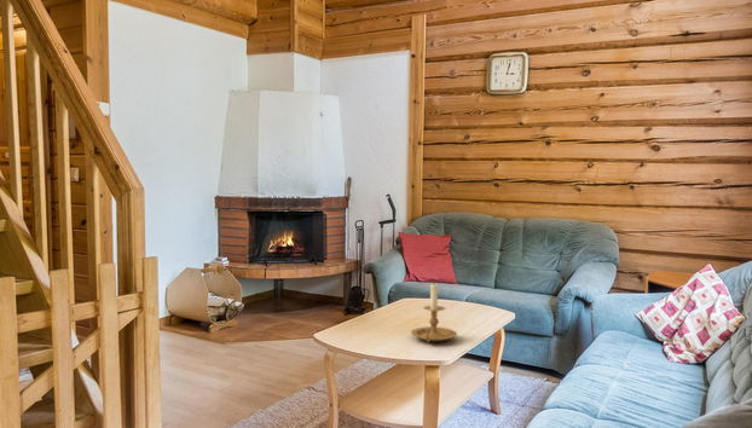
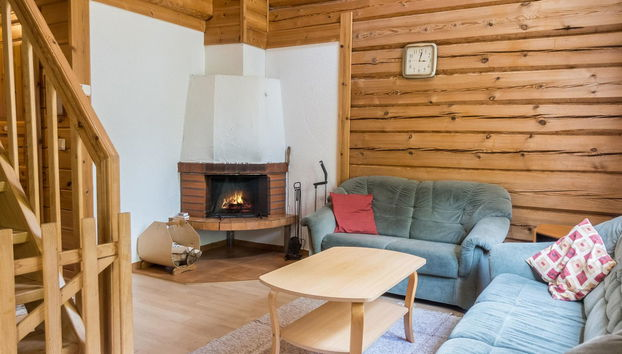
- candle holder [410,280,458,343]
